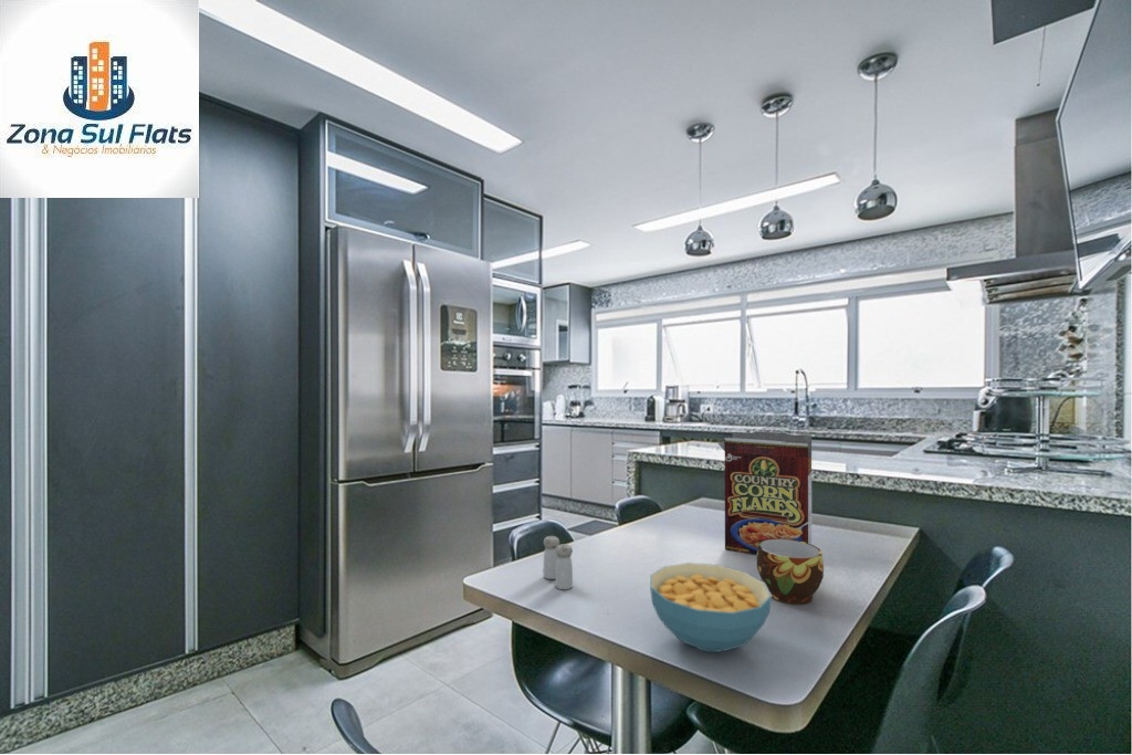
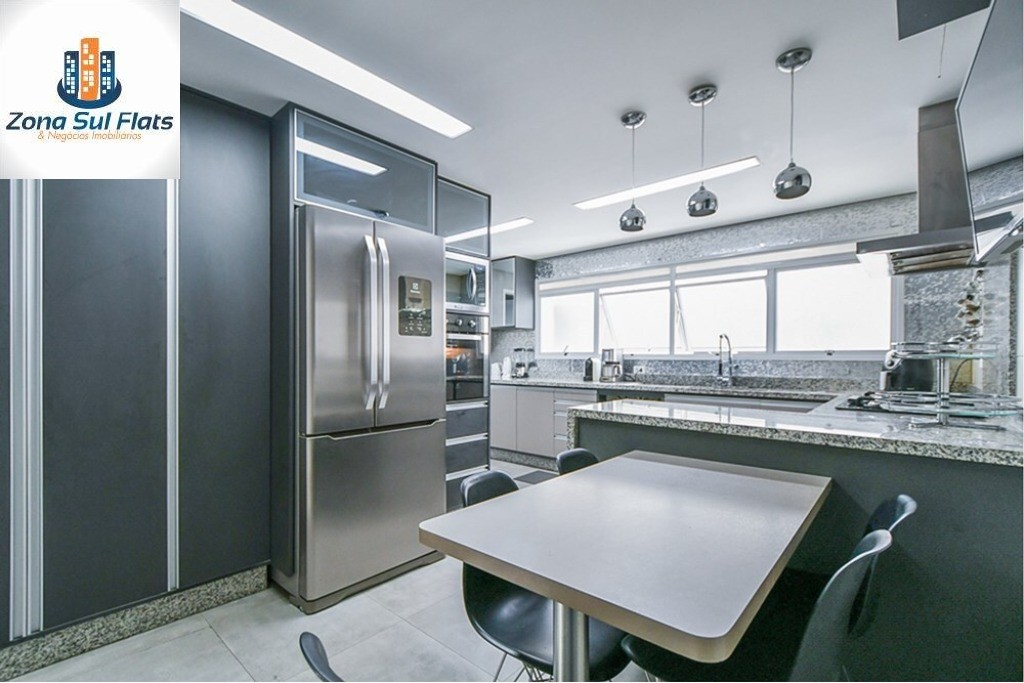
- cup [755,538,825,606]
- salt and pepper shaker [543,535,574,590]
- cereal bowl [649,562,773,653]
- cereal box [717,430,815,556]
